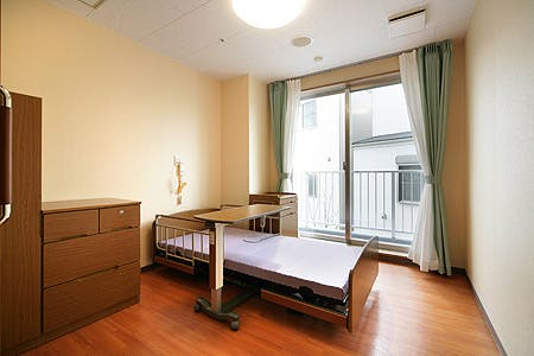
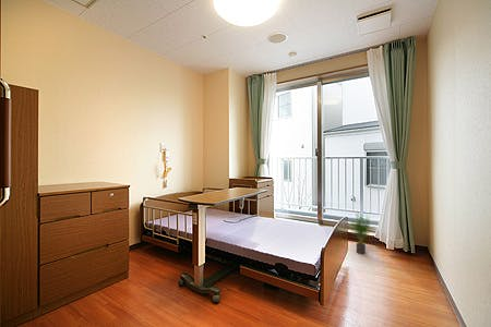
+ potted plant [347,214,372,255]
